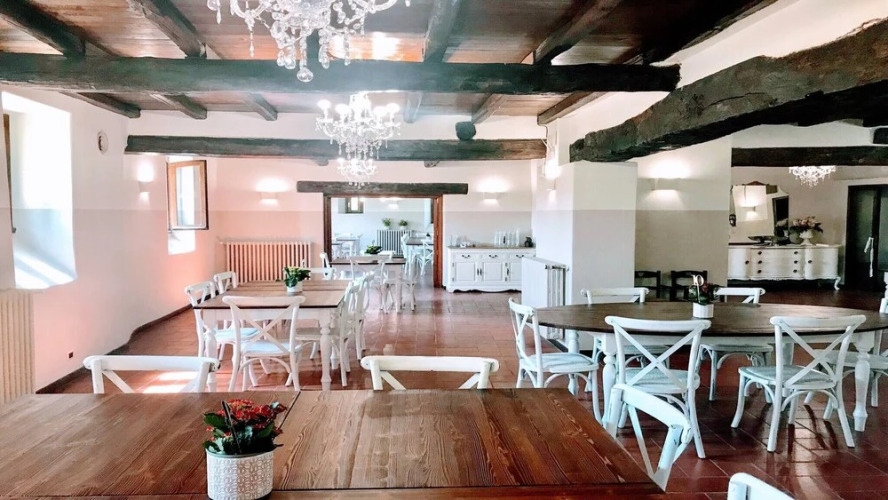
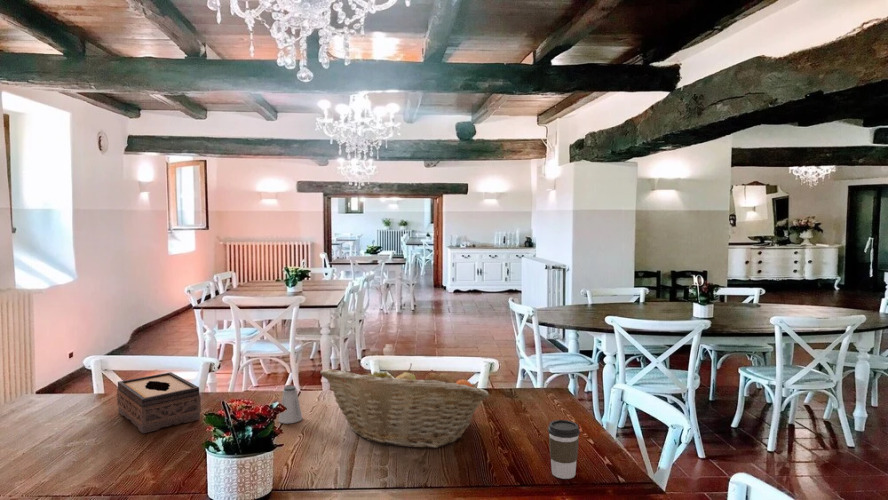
+ fruit basket [319,362,490,449]
+ coffee cup [547,419,581,480]
+ saltshaker [277,385,303,425]
+ tissue box [116,371,202,434]
